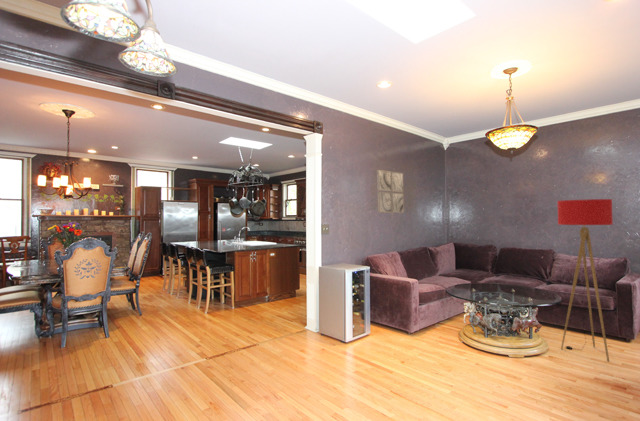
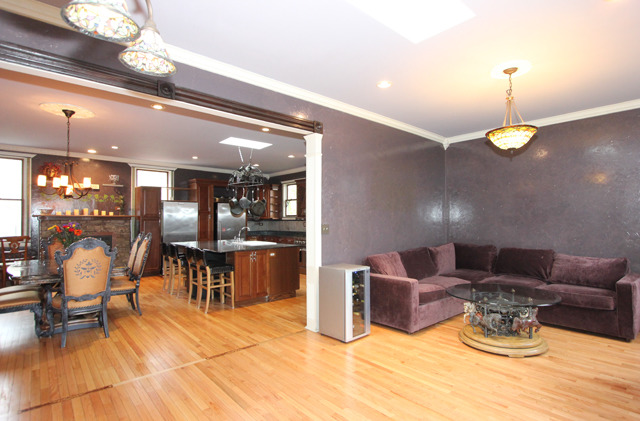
- wall art [376,169,405,214]
- floor lamp [557,198,614,363]
